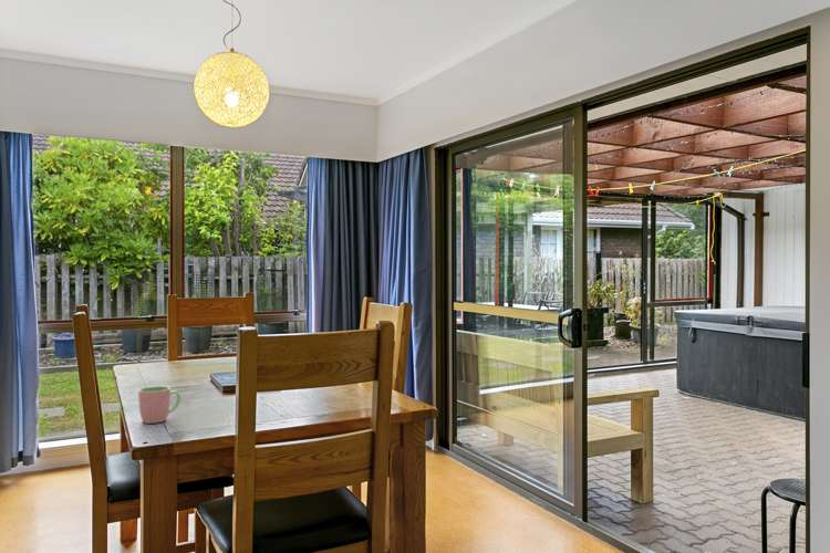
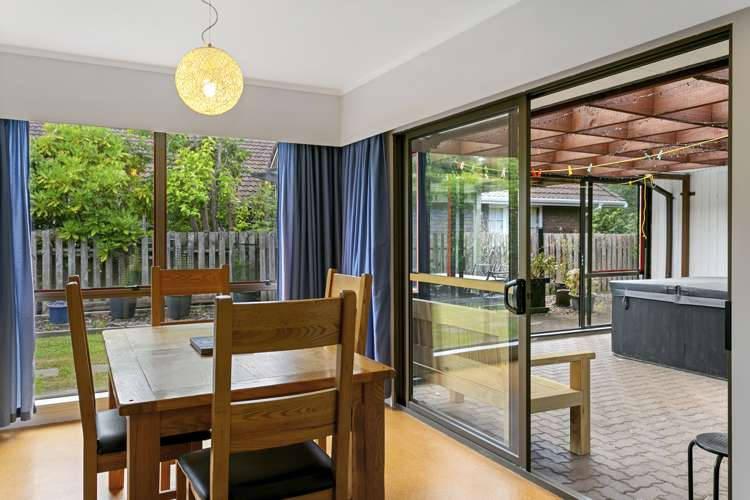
- cup [137,385,181,425]
